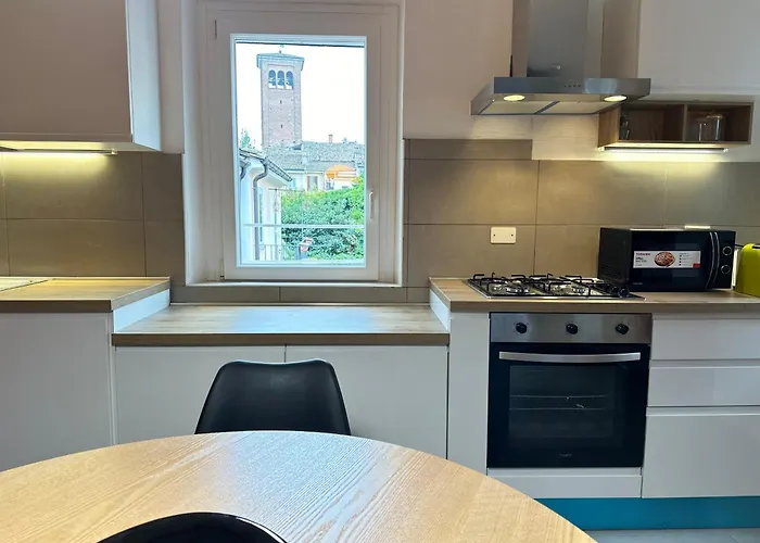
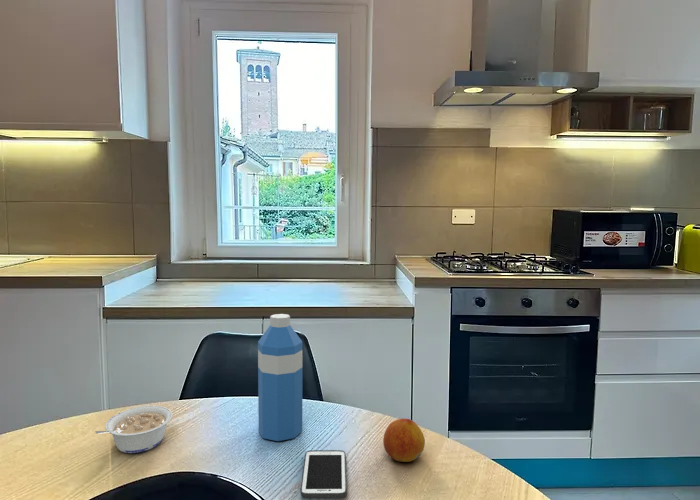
+ fruit [382,418,426,463]
+ legume [93,405,173,454]
+ water bottle [257,313,303,442]
+ cell phone [300,449,347,499]
